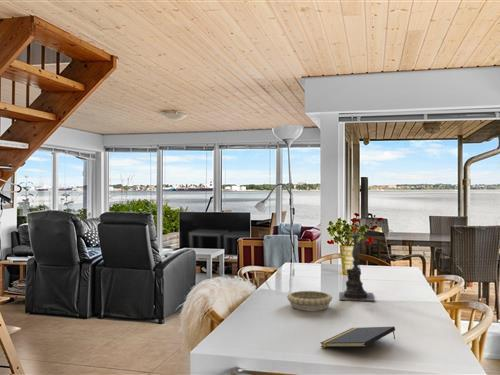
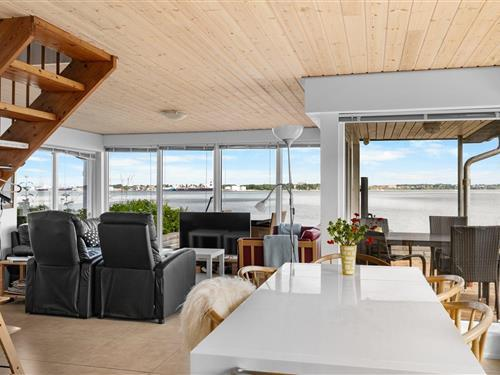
- notepad [320,326,396,348]
- decorative bowl [286,290,333,311]
- candle holder [338,223,376,302]
